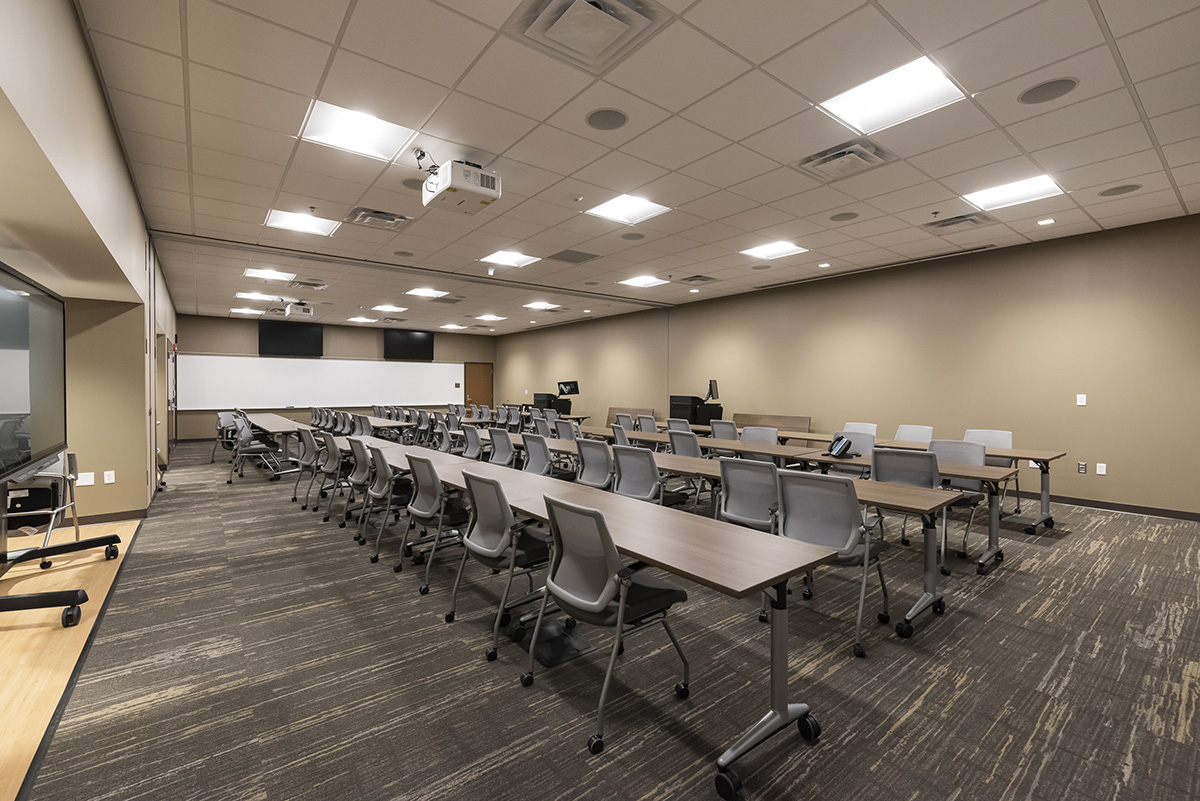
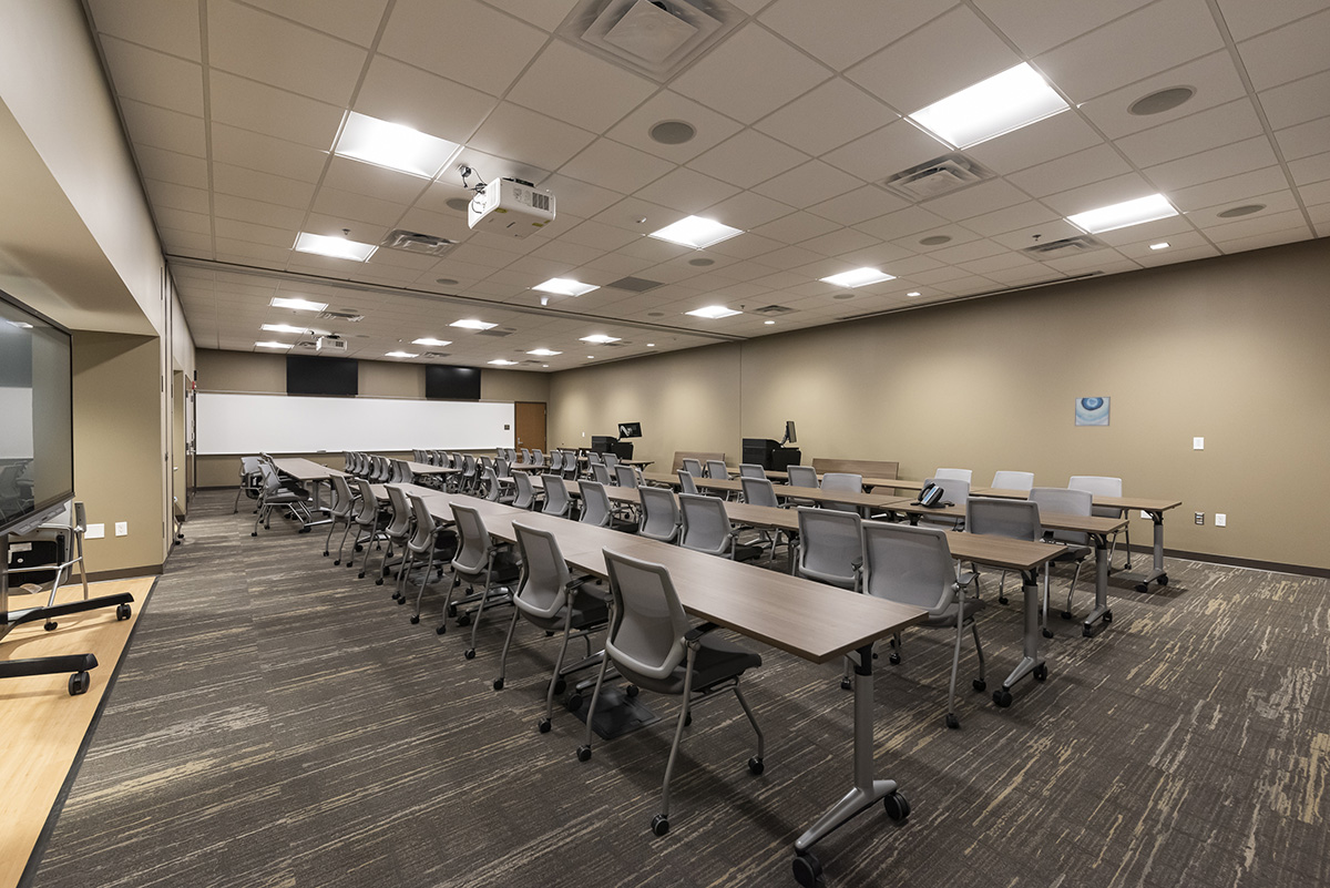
+ wall art [1074,396,1112,427]
